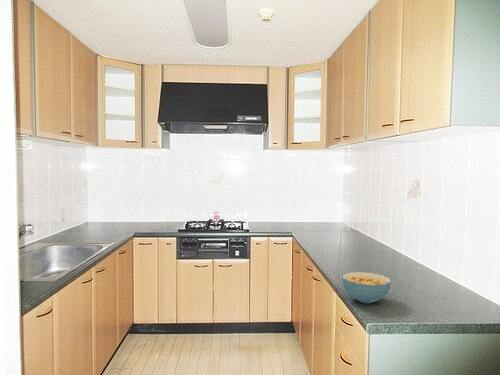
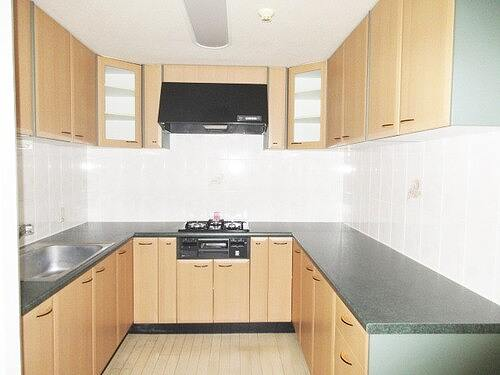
- cereal bowl [341,271,392,304]
